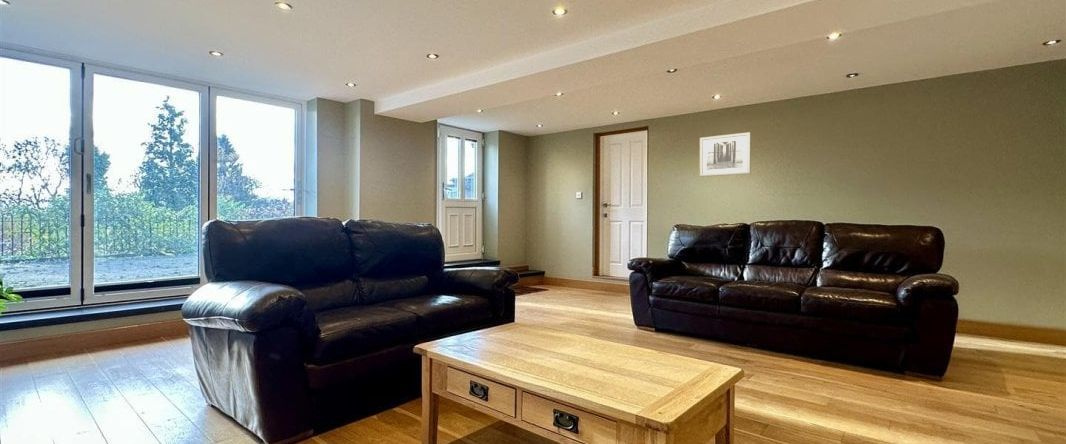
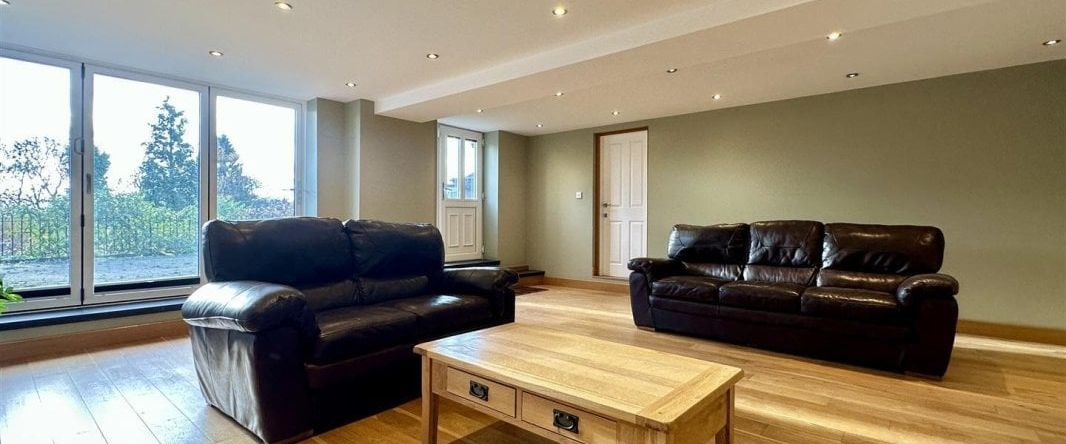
- wall art [699,131,752,178]
